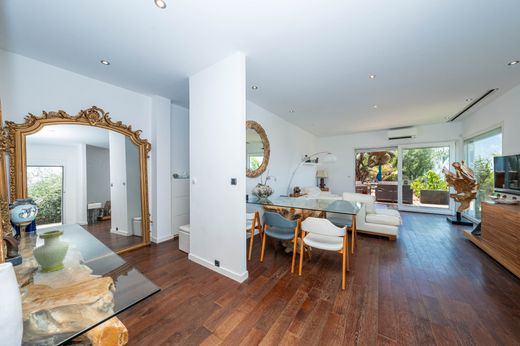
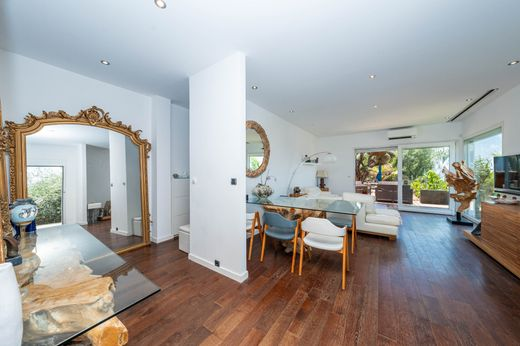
- vase [31,229,71,274]
